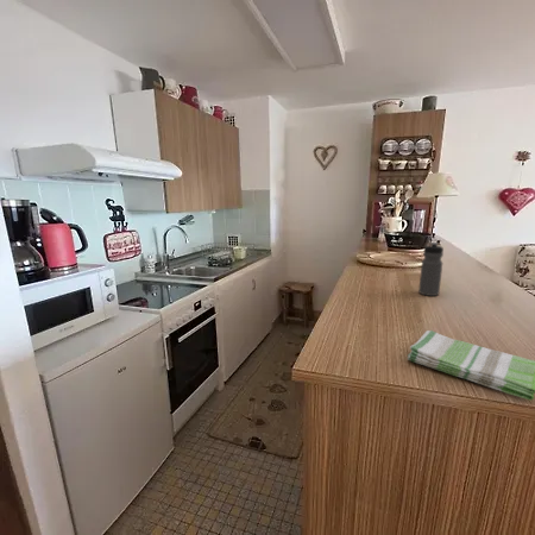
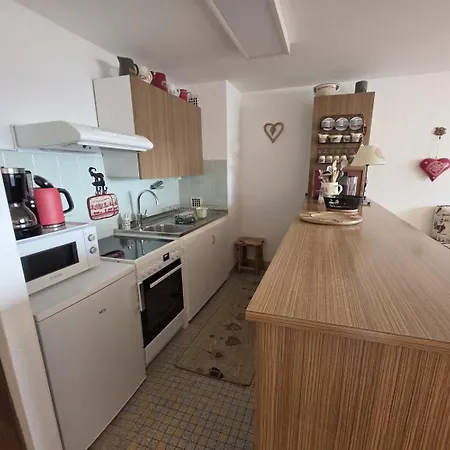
- dish towel [407,329,535,401]
- water bottle [417,241,445,297]
